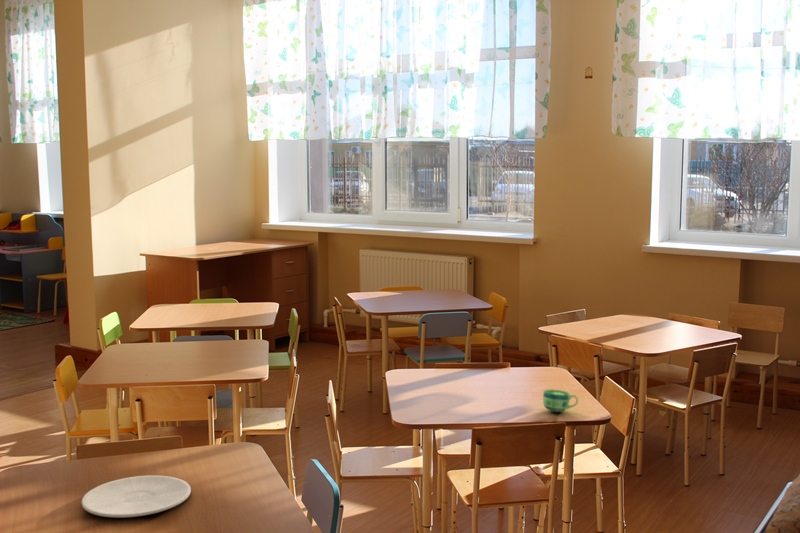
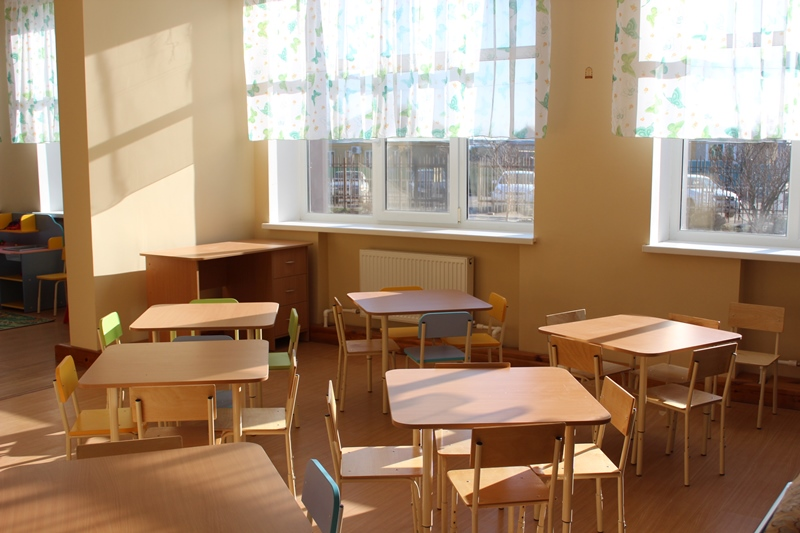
- cup [542,389,579,413]
- plate [80,475,192,518]
